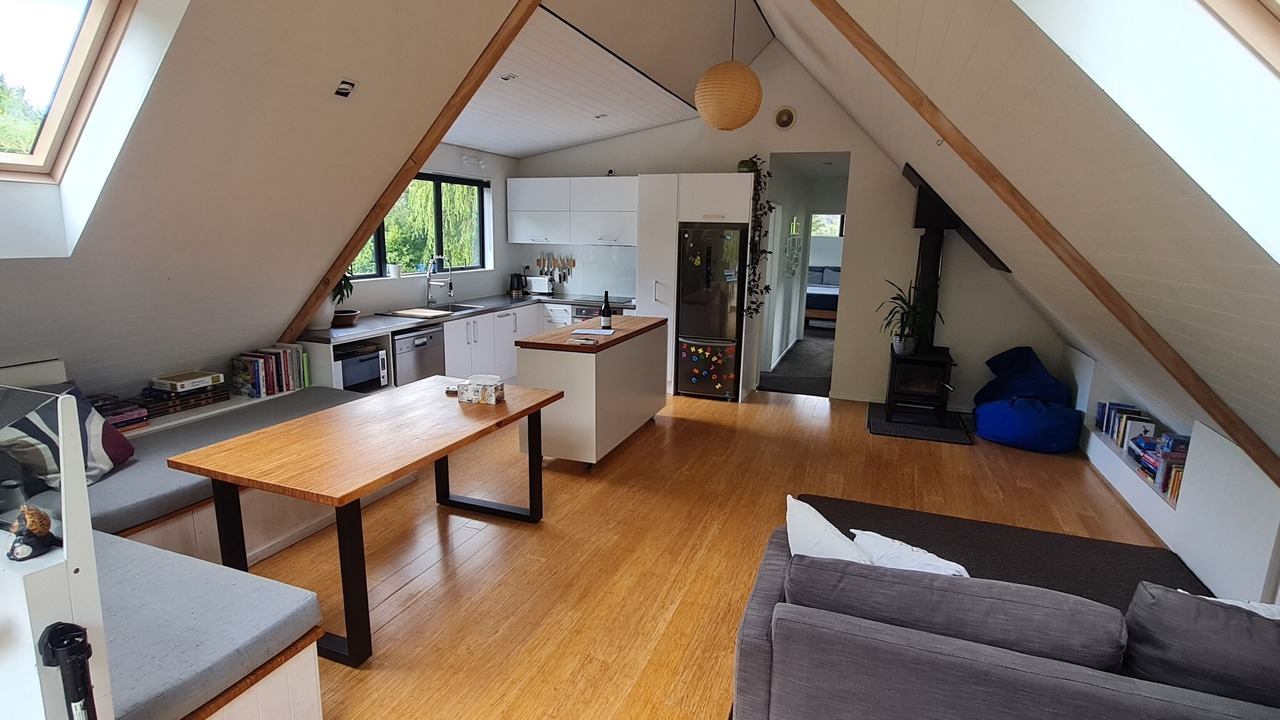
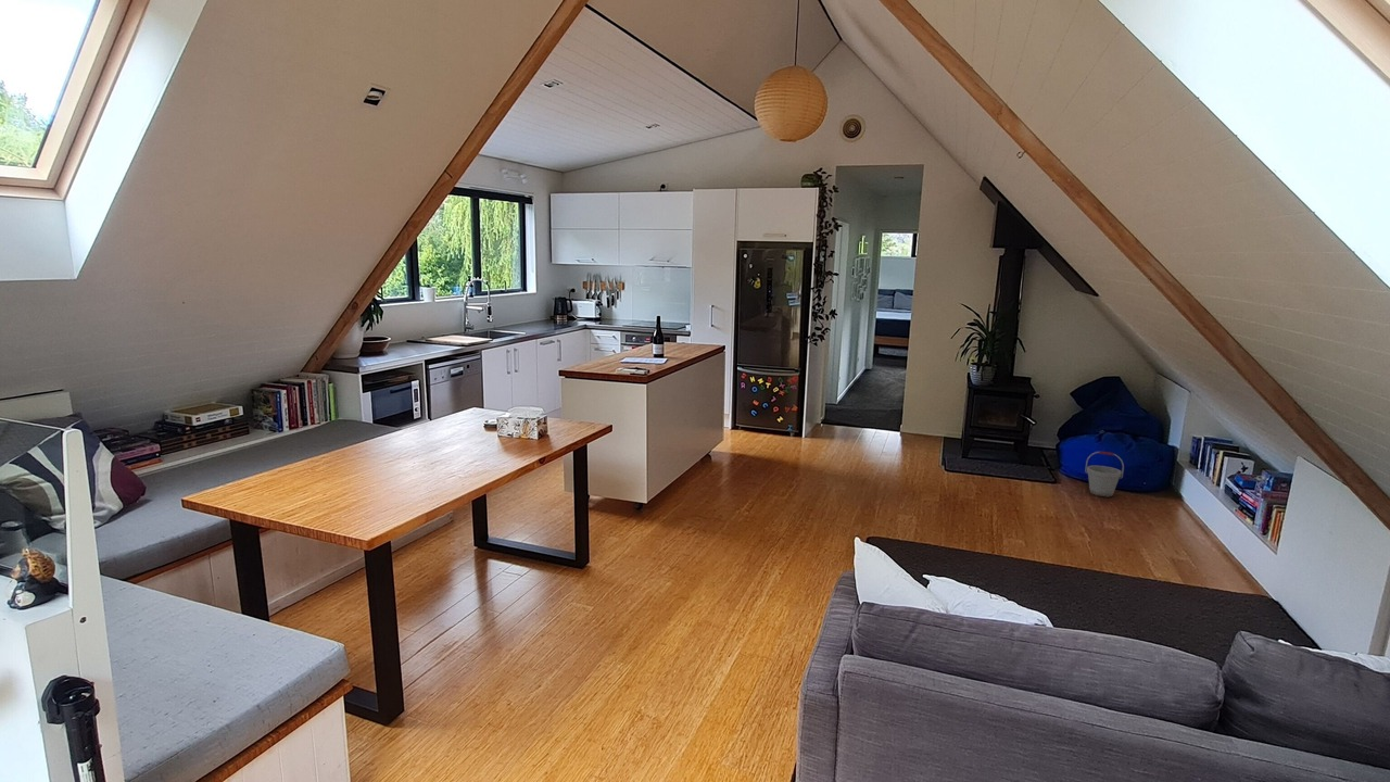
+ bucket [1084,451,1125,499]
